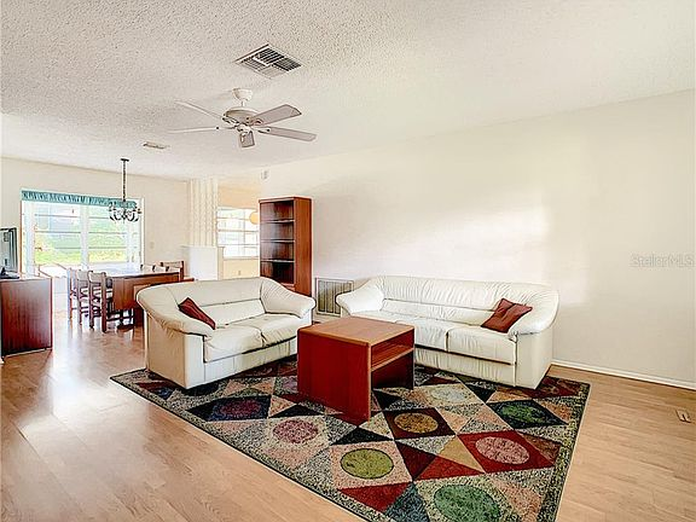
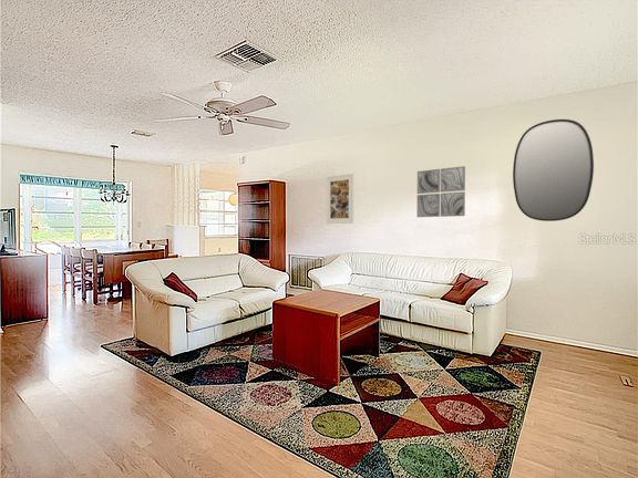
+ home mirror [512,118,595,222]
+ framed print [326,173,354,225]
+ wall art [415,165,466,218]
